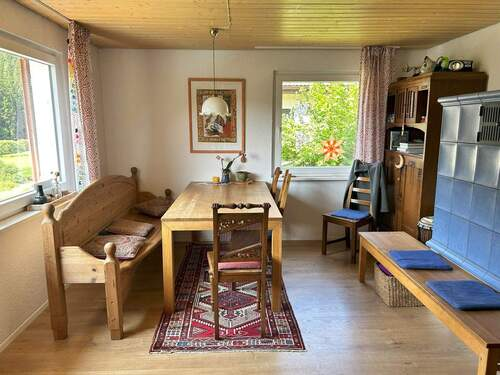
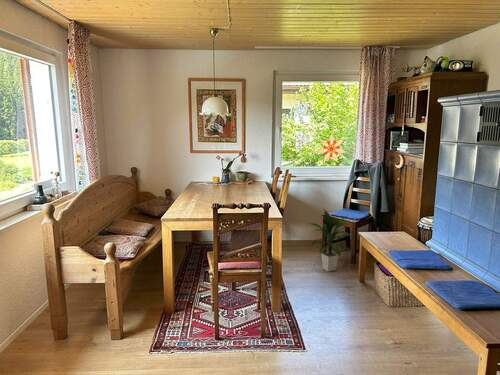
+ indoor plant [306,208,353,272]
